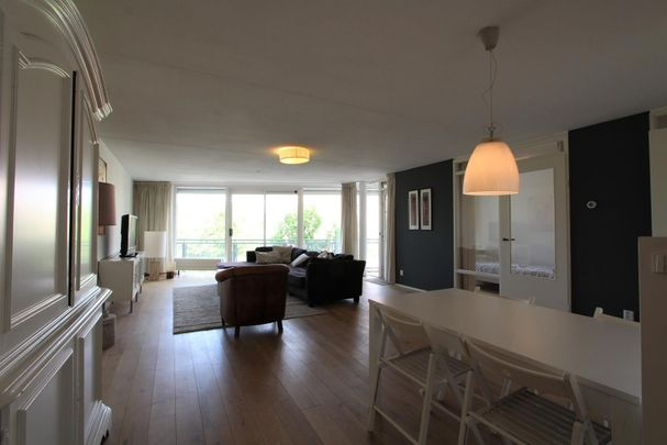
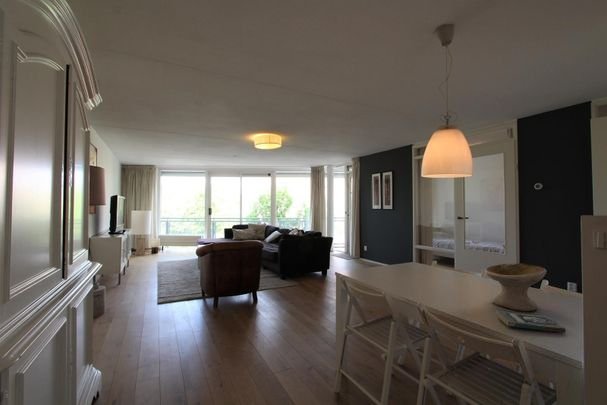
+ book [495,310,567,334]
+ bowl [484,262,547,312]
